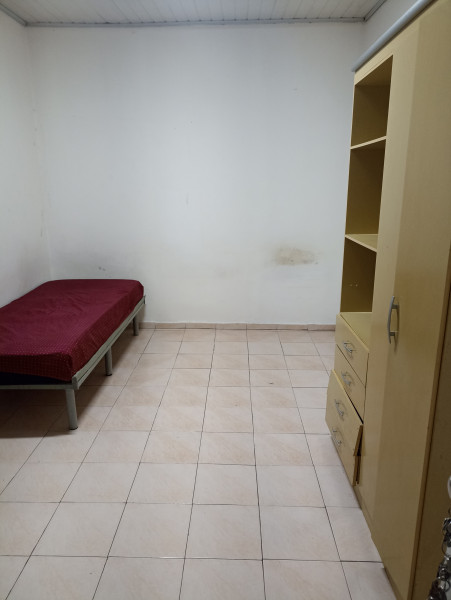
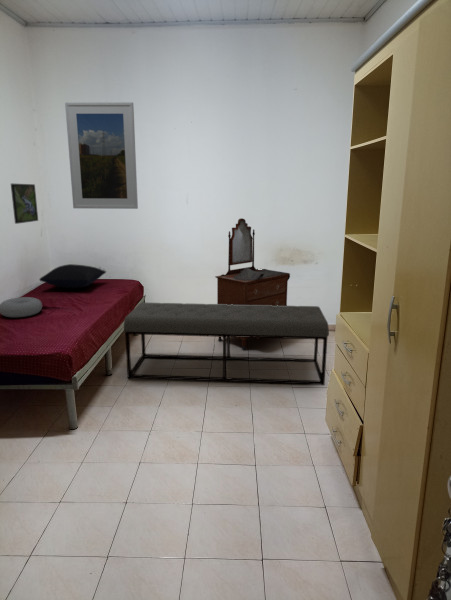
+ pillow [38,263,107,289]
+ cushion [0,296,43,318]
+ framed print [10,183,39,225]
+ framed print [64,101,139,210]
+ dresser [214,217,291,350]
+ bench [123,302,330,386]
